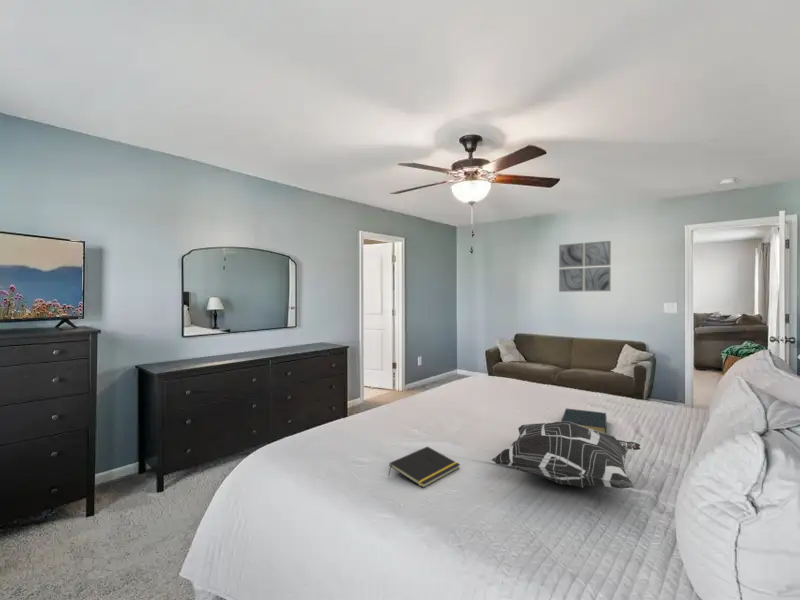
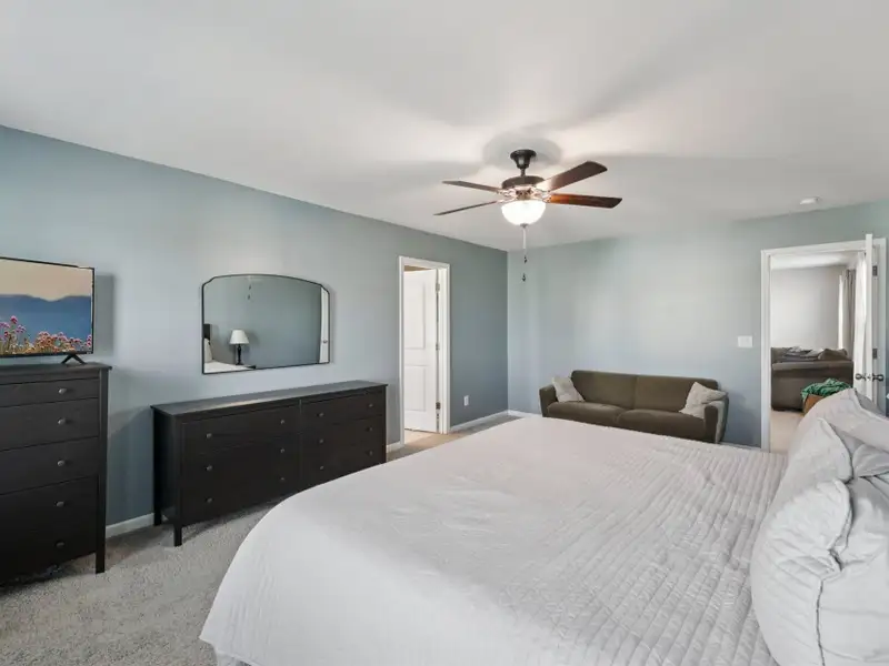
- wall art [558,240,612,293]
- decorative pillow [491,421,641,489]
- hardback book [560,408,607,434]
- notepad [387,445,461,489]
